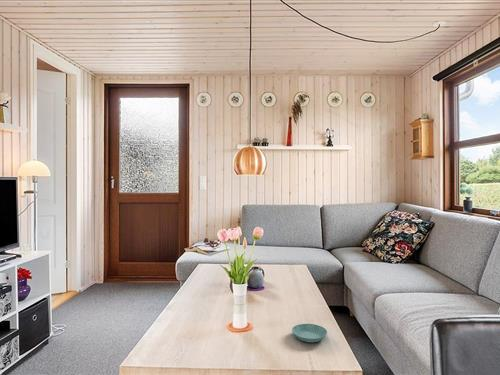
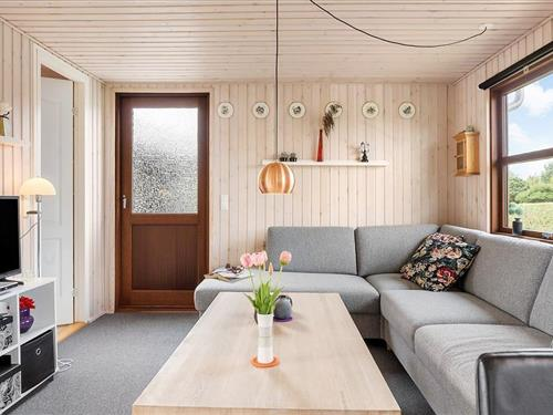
- saucer [291,323,328,343]
